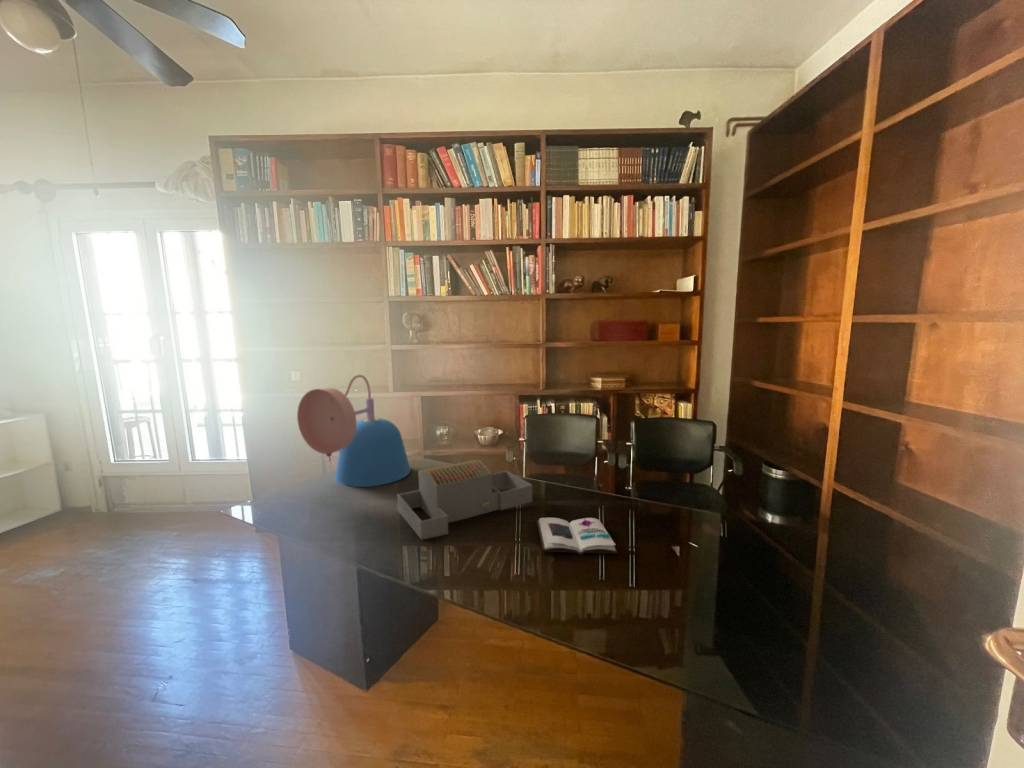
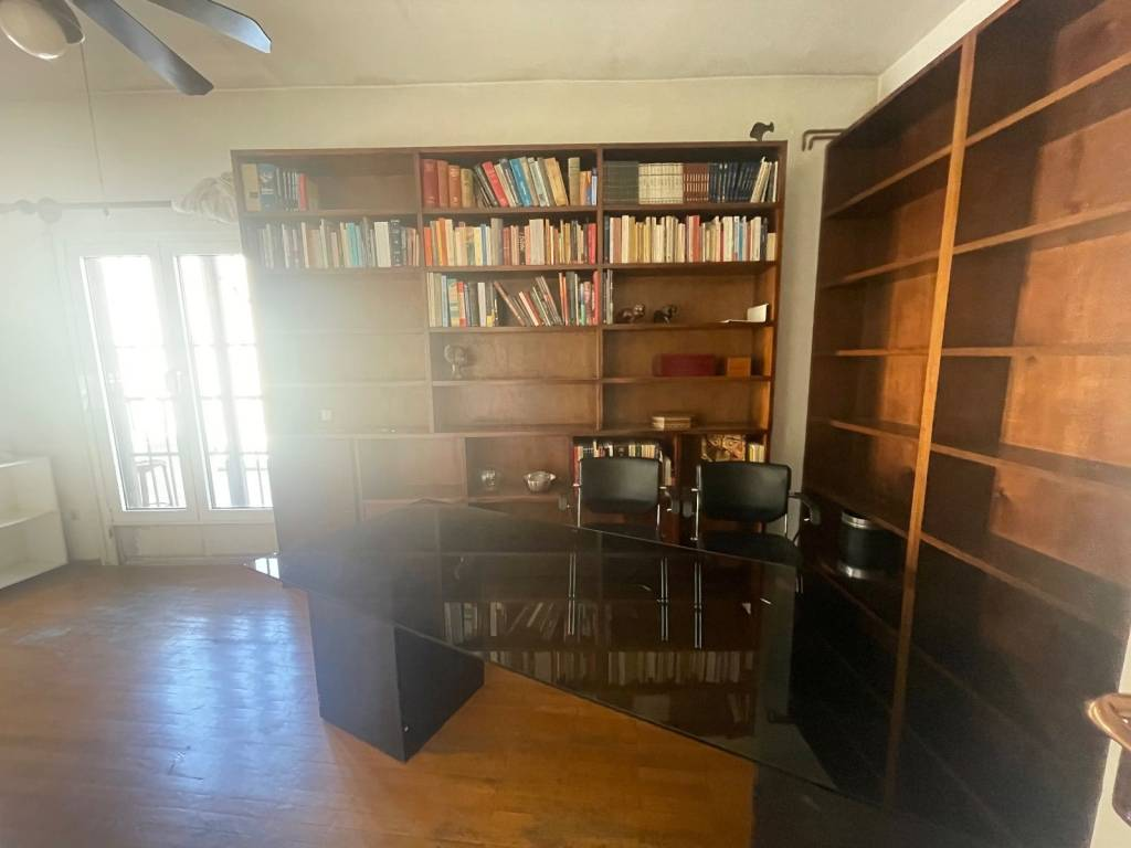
- desk lamp [296,374,412,488]
- architectural model [396,459,533,541]
- book [536,517,619,556]
